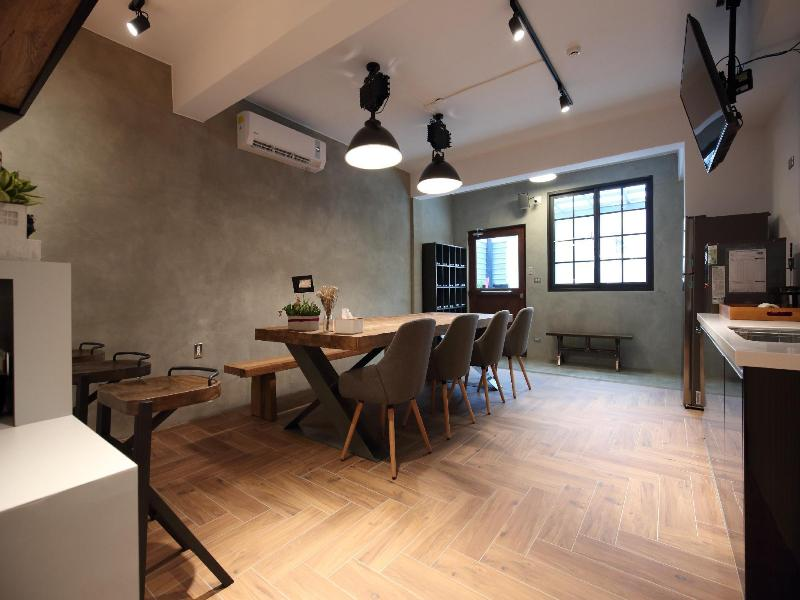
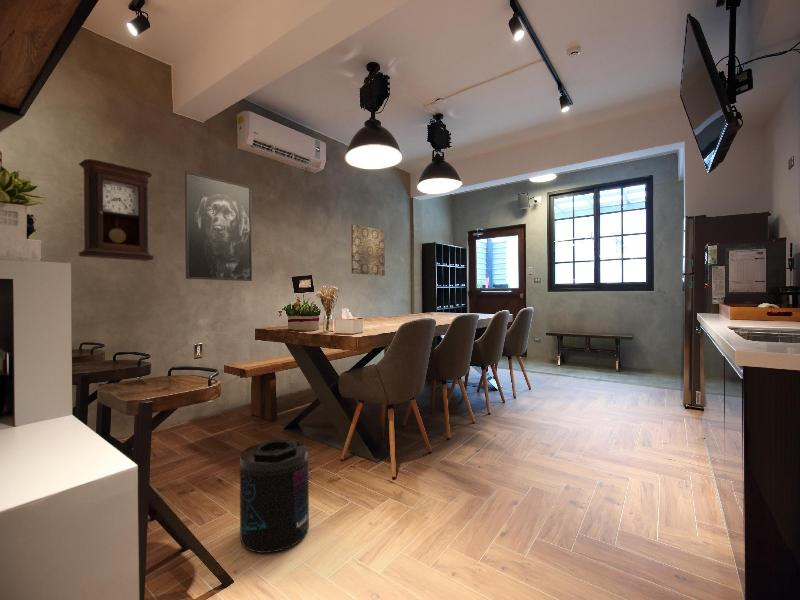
+ wall art [350,223,386,276]
+ supplement container [239,438,310,554]
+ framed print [184,170,253,282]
+ pendulum clock [78,158,155,262]
